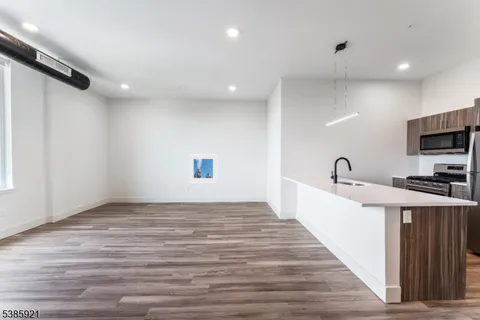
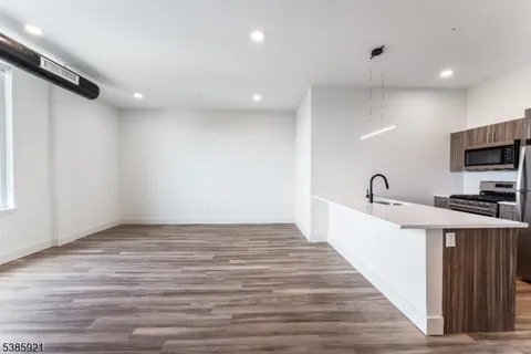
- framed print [188,154,218,183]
